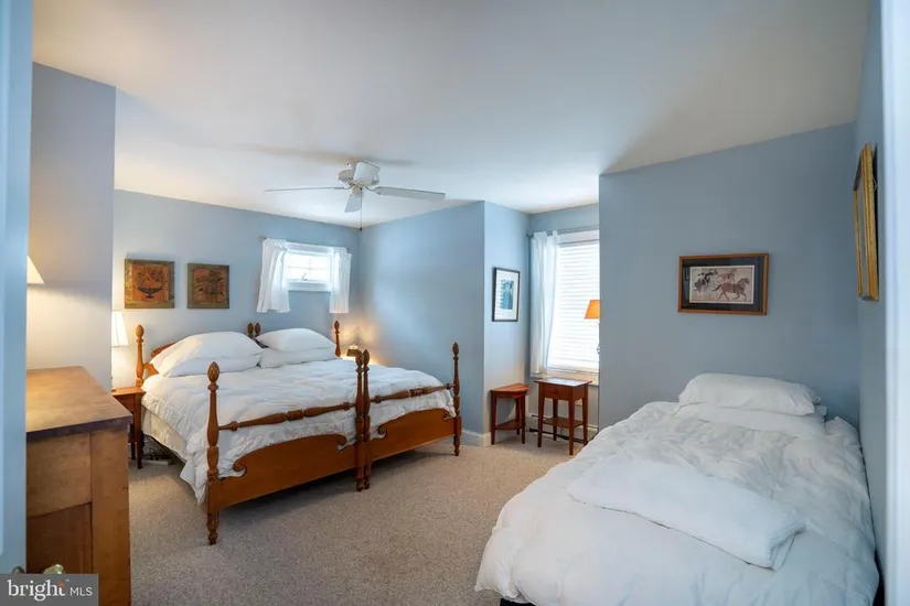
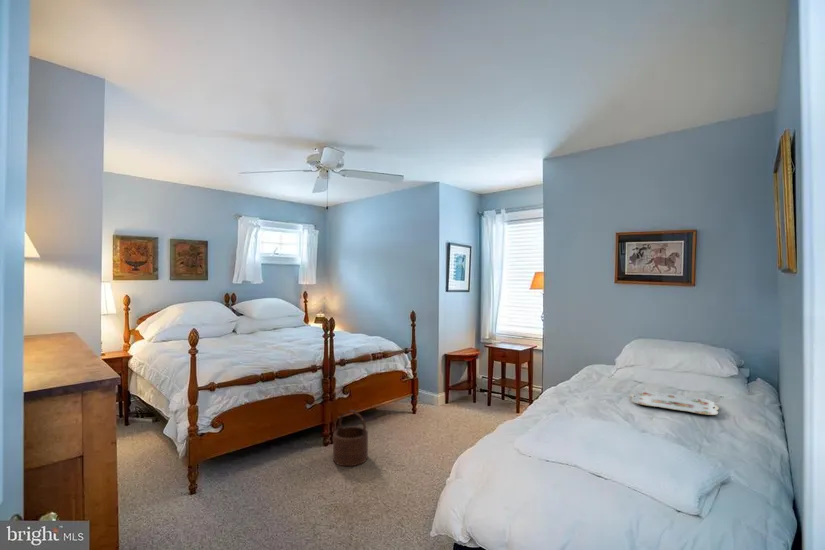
+ serving tray [629,389,720,416]
+ wooden bucket [332,409,369,467]
